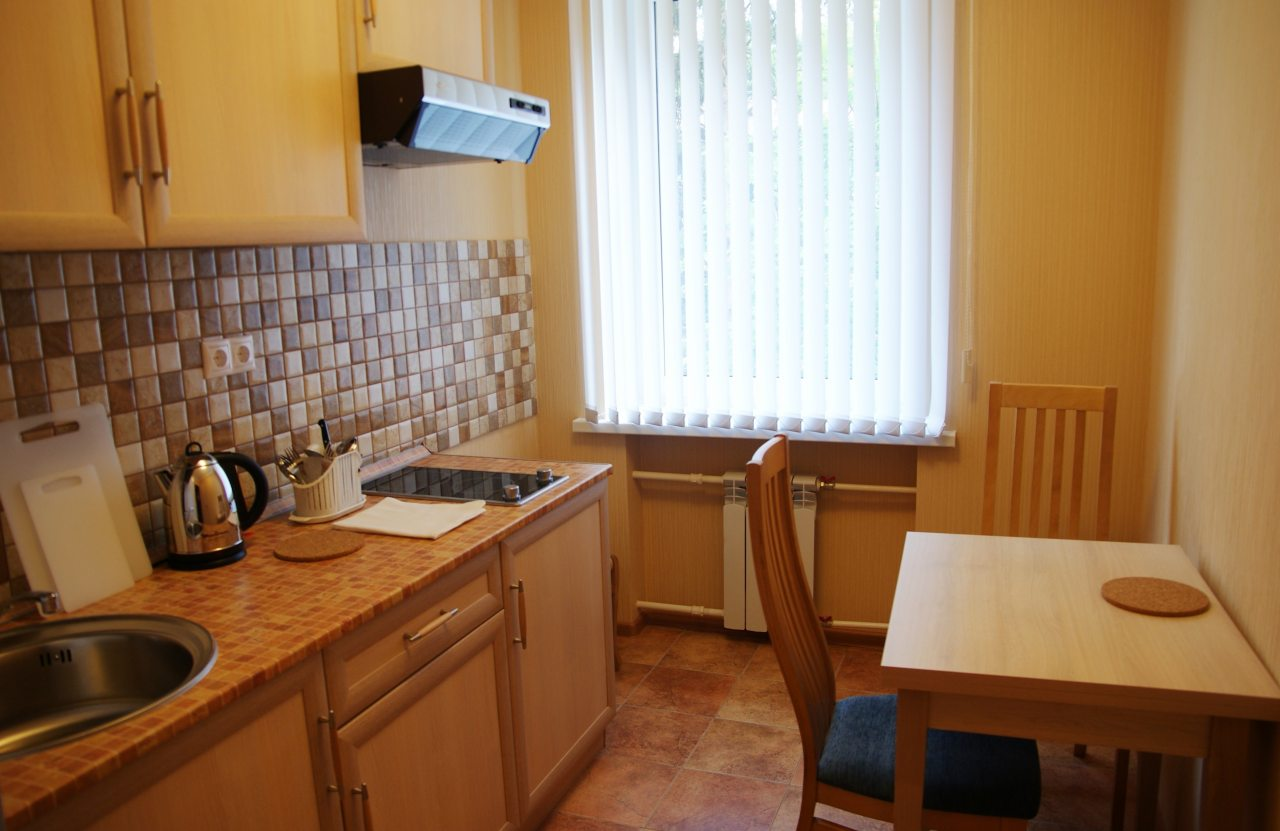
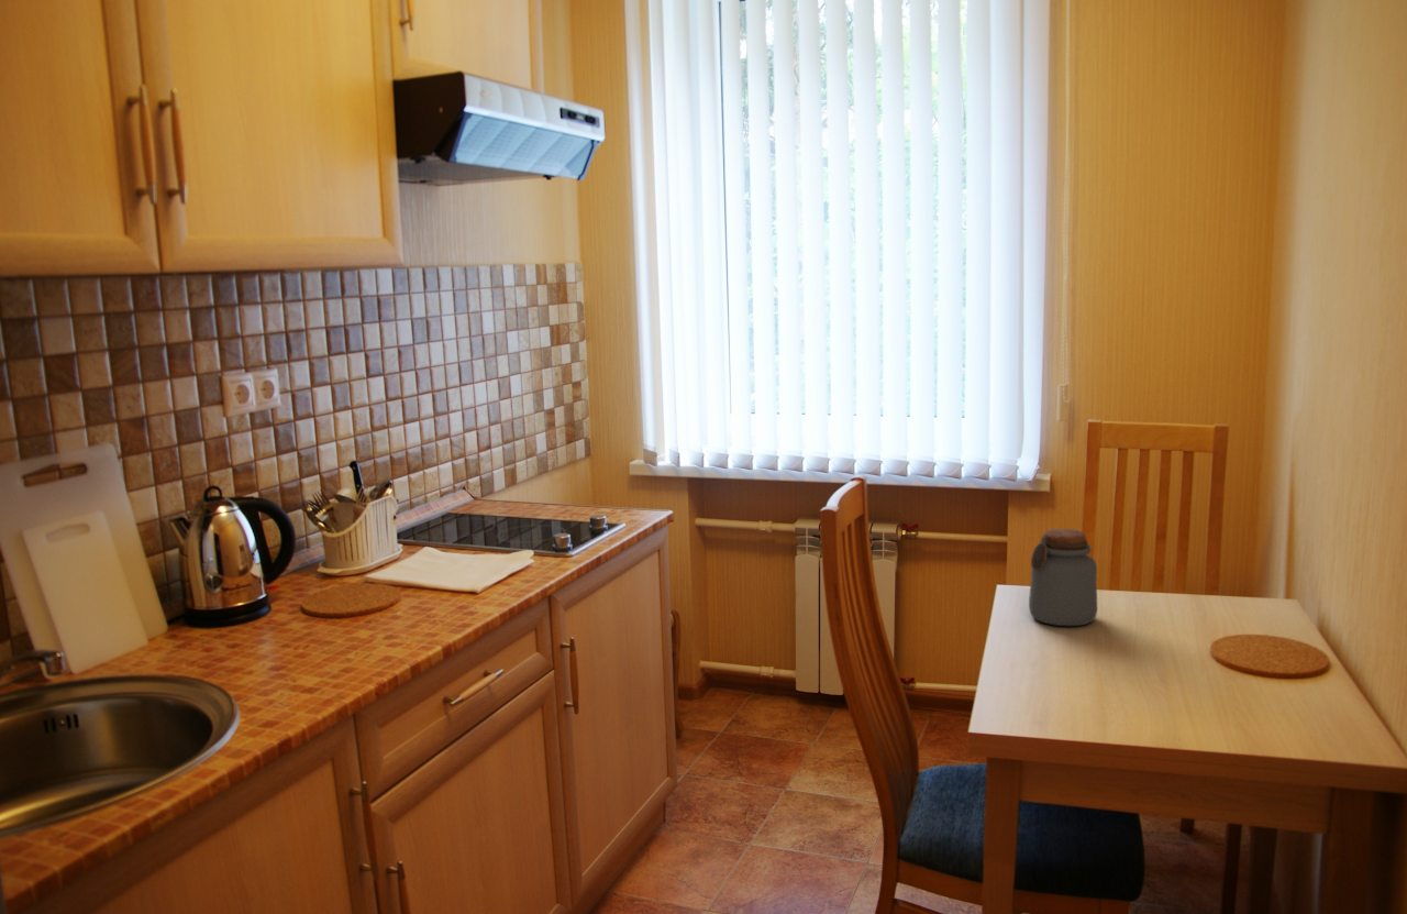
+ jar [1028,528,1098,627]
